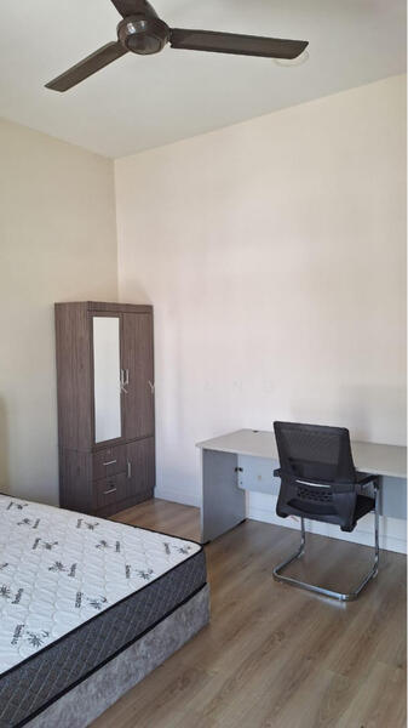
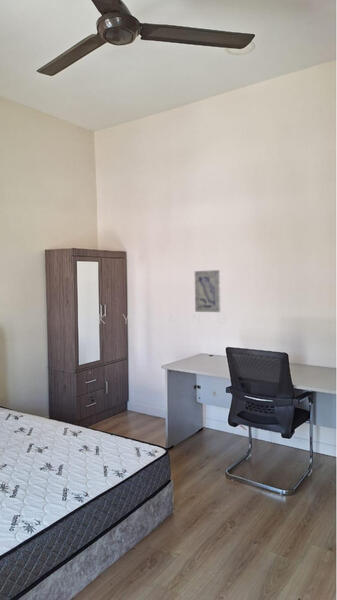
+ wall art [194,269,222,313]
